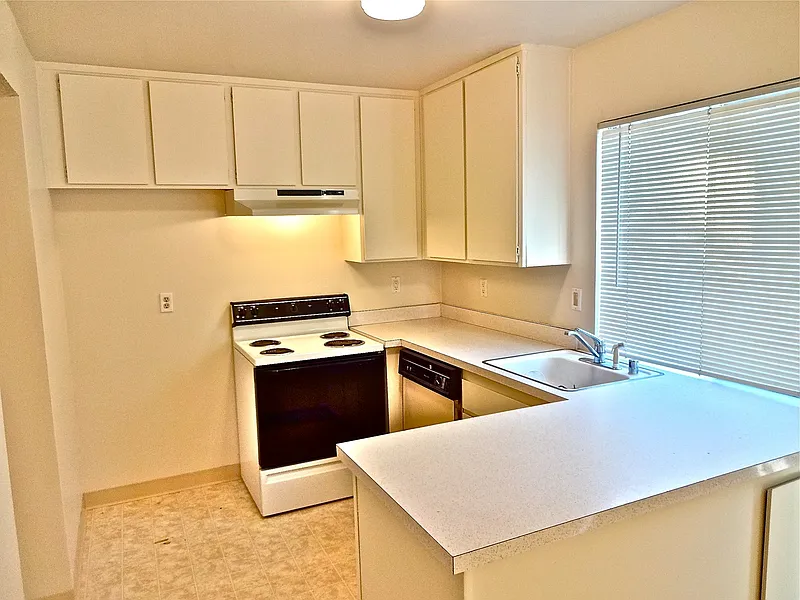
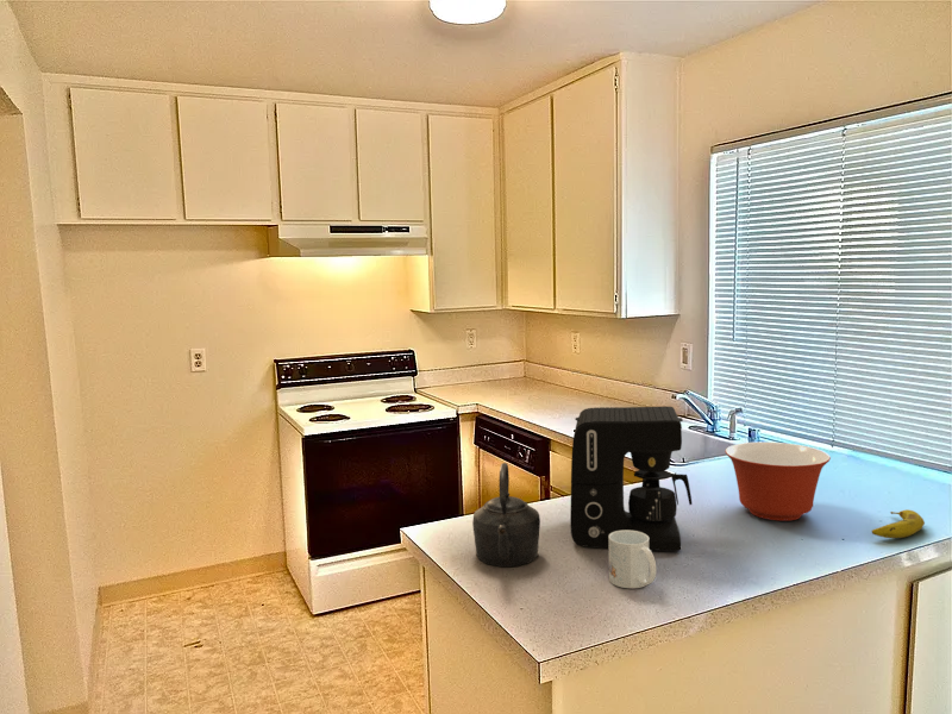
+ coffee maker [569,405,693,552]
+ mixing bowl [724,441,832,522]
+ mug [608,530,657,589]
+ fruit [871,508,926,539]
+ kettle [471,462,541,568]
